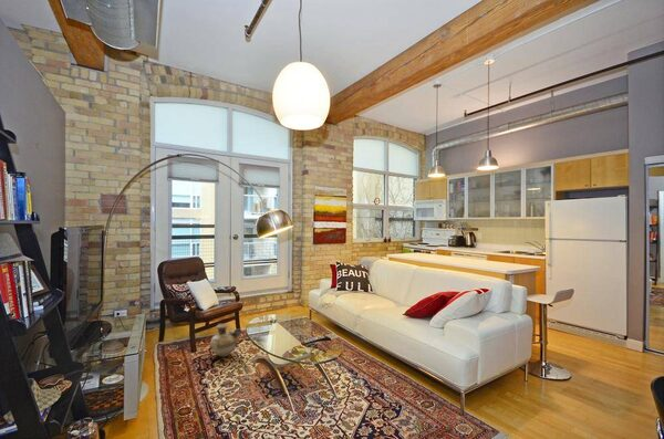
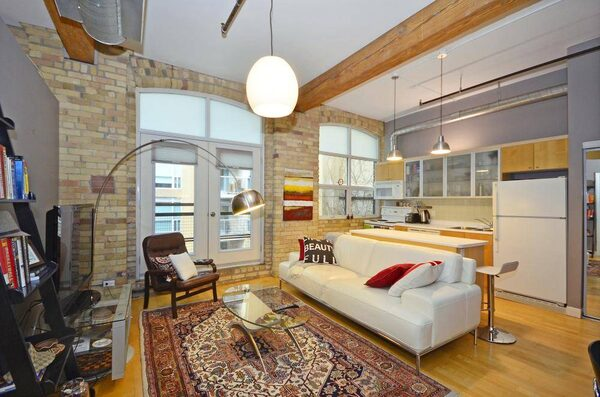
- ceramic jug [209,323,242,358]
